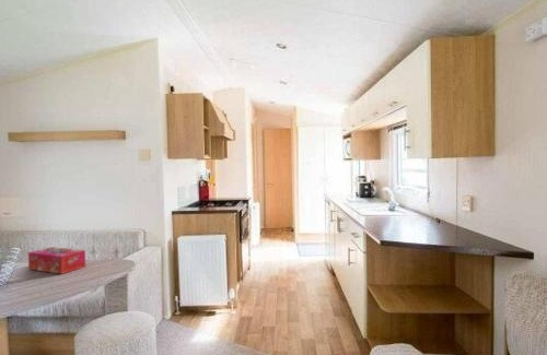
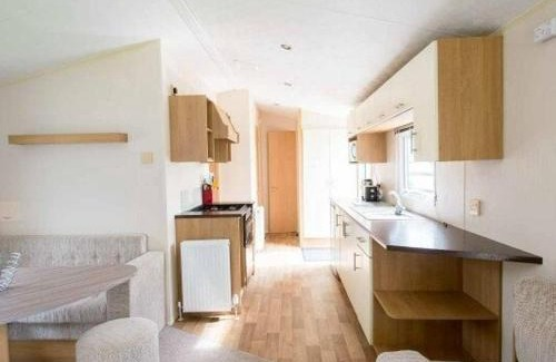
- tissue box [27,246,86,275]
